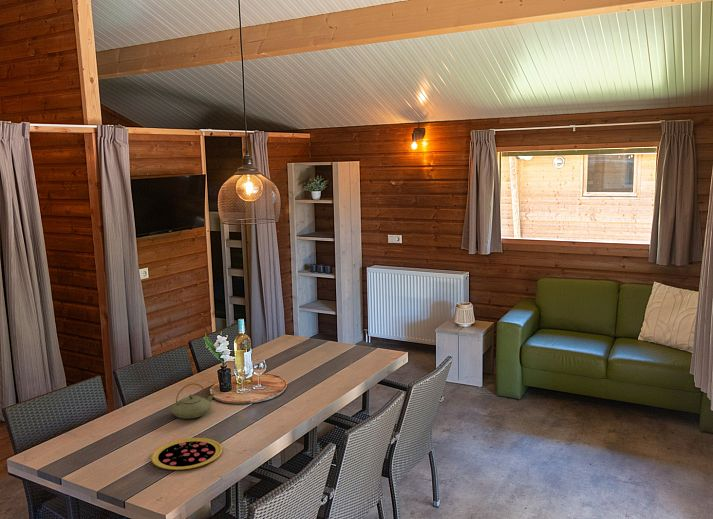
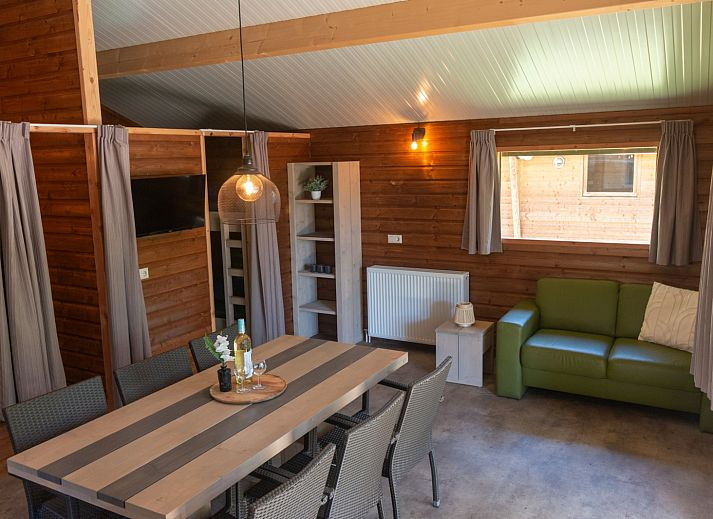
- teapot [170,382,215,420]
- pizza [150,437,223,471]
